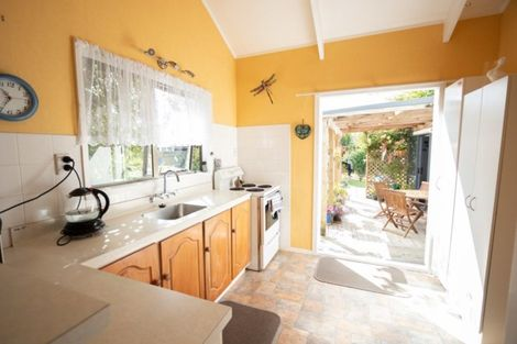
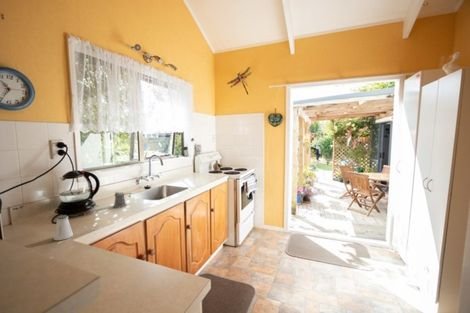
+ saltshaker [53,214,74,241]
+ pepper shaker [112,191,132,209]
